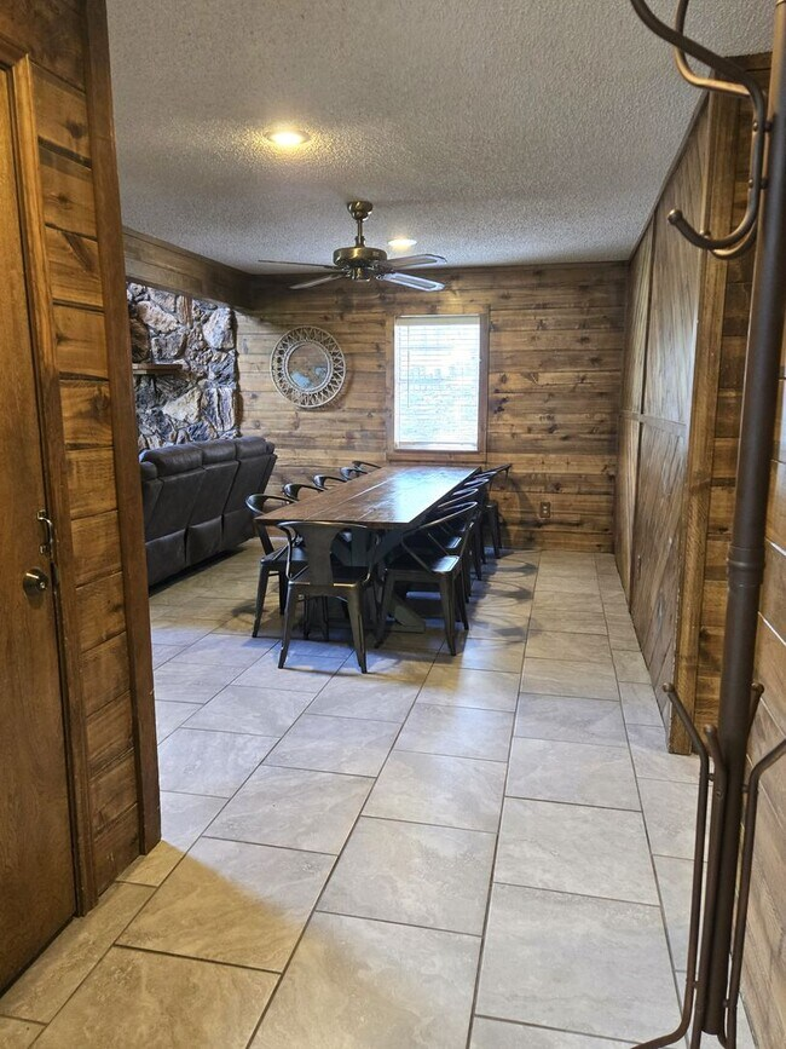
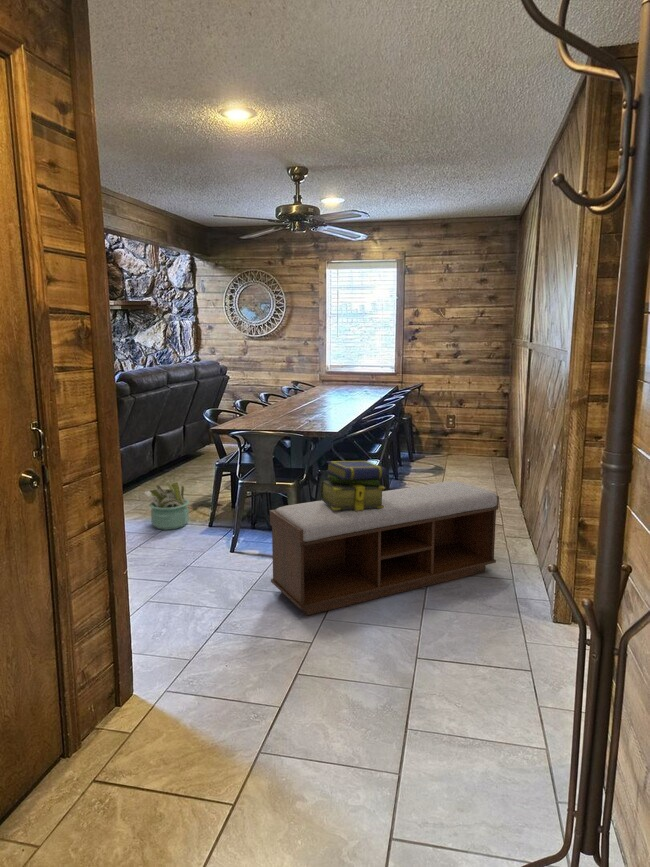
+ stack of books [320,460,388,510]
+ decorative plant [143,480,191,531]
+ bench [269,480,500,616]
